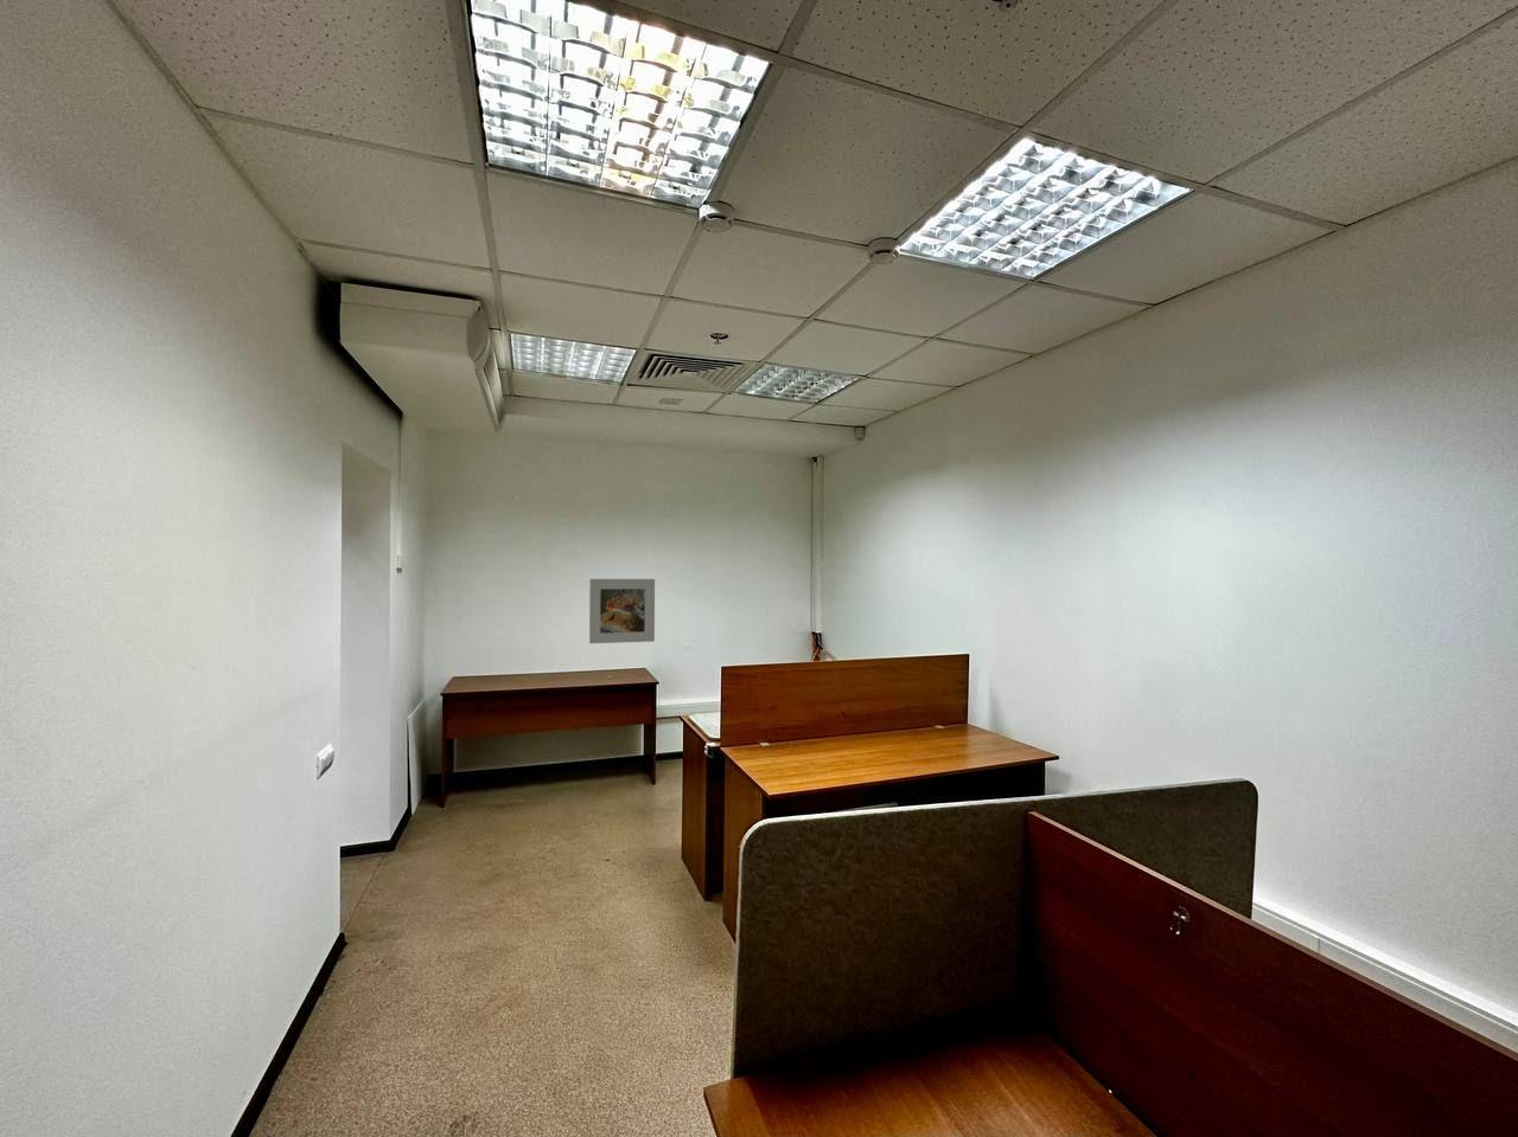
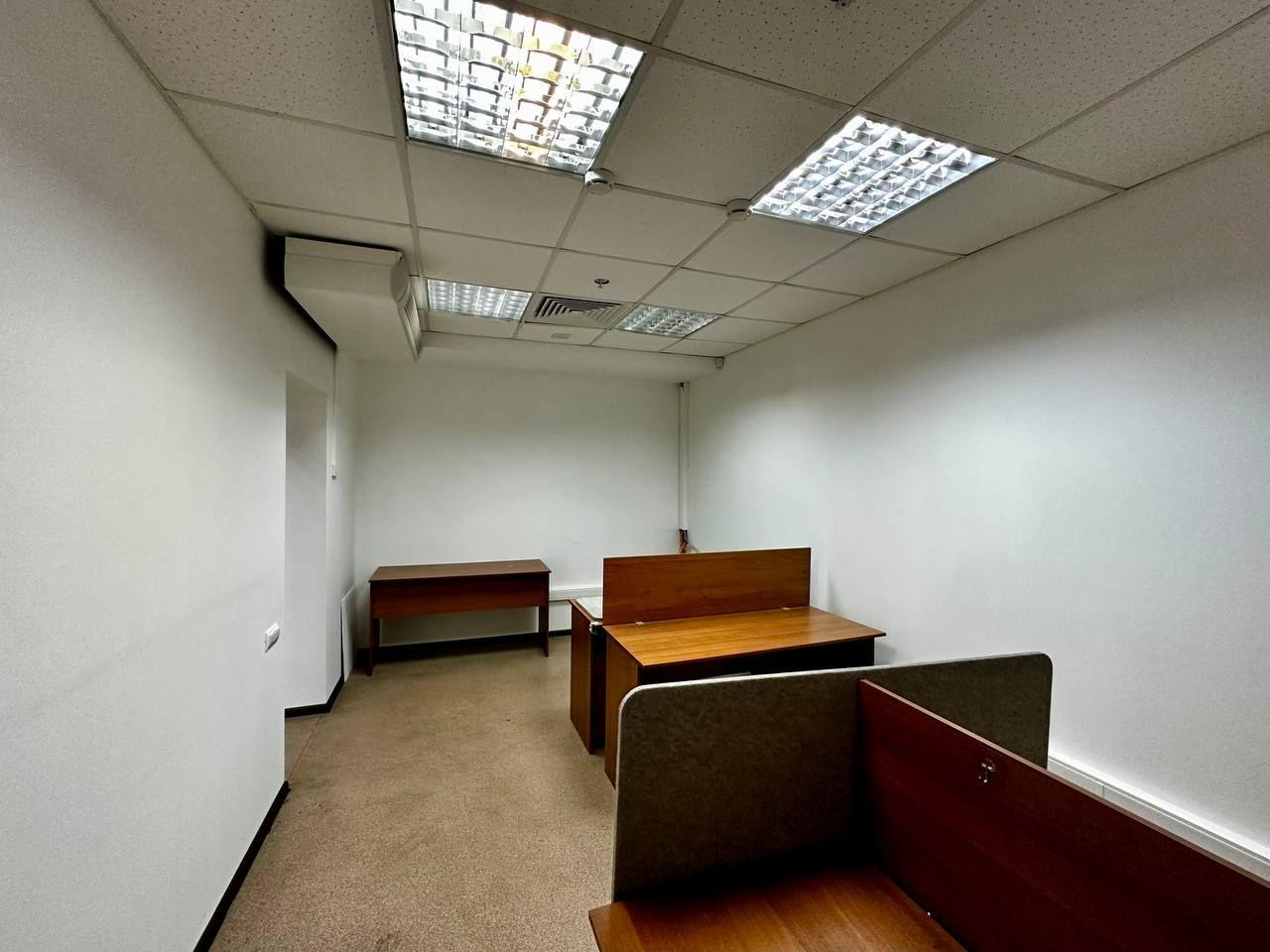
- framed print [588,578,656,644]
